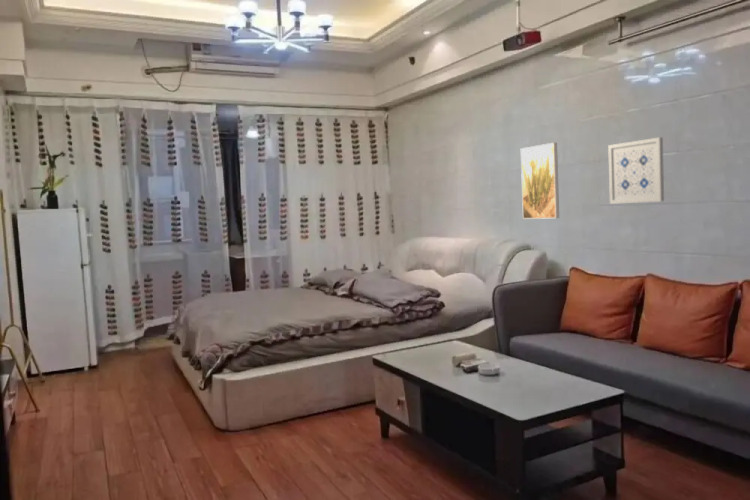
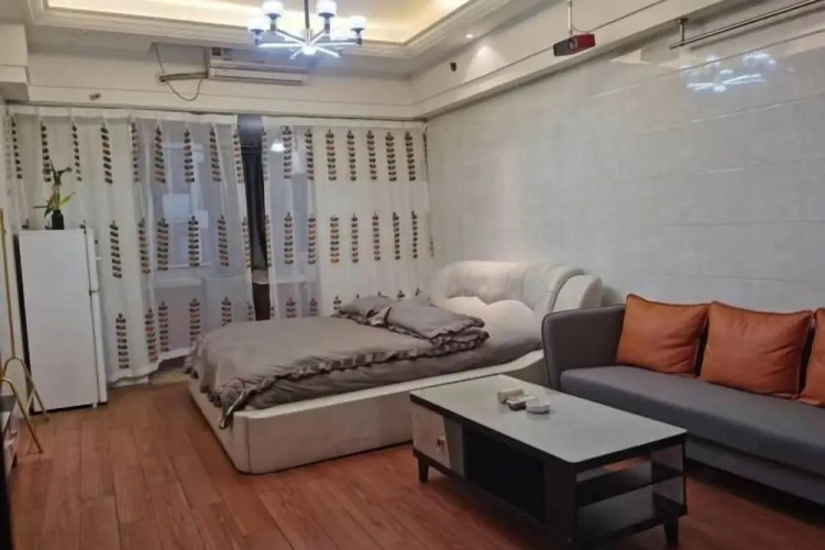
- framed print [520,142,560,220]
- wall art [607,136,665,205]
